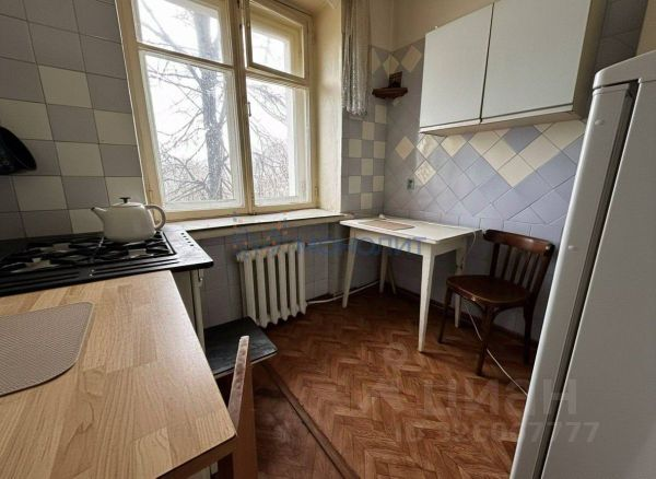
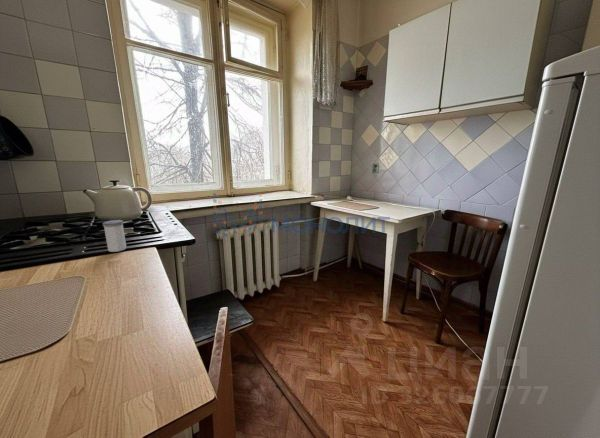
+ salt shaker [101,219,128,253]
